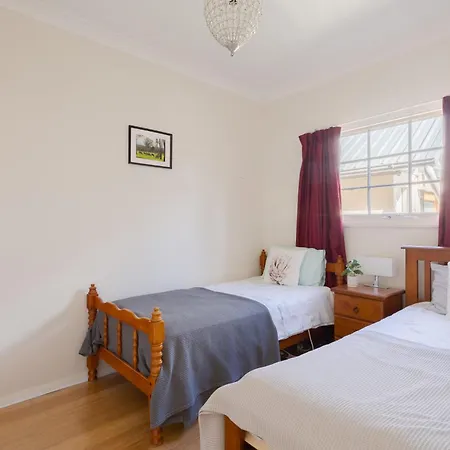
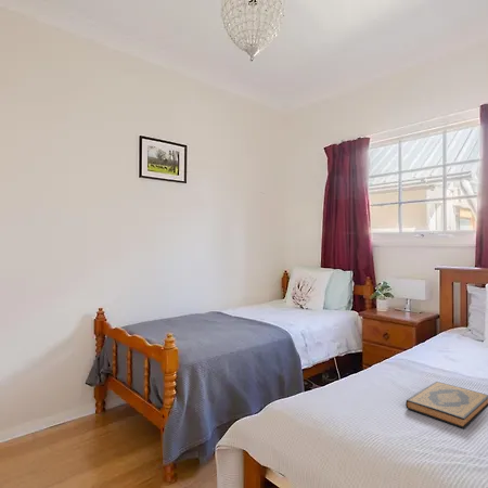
+ hardback book [404,381,488,429]
